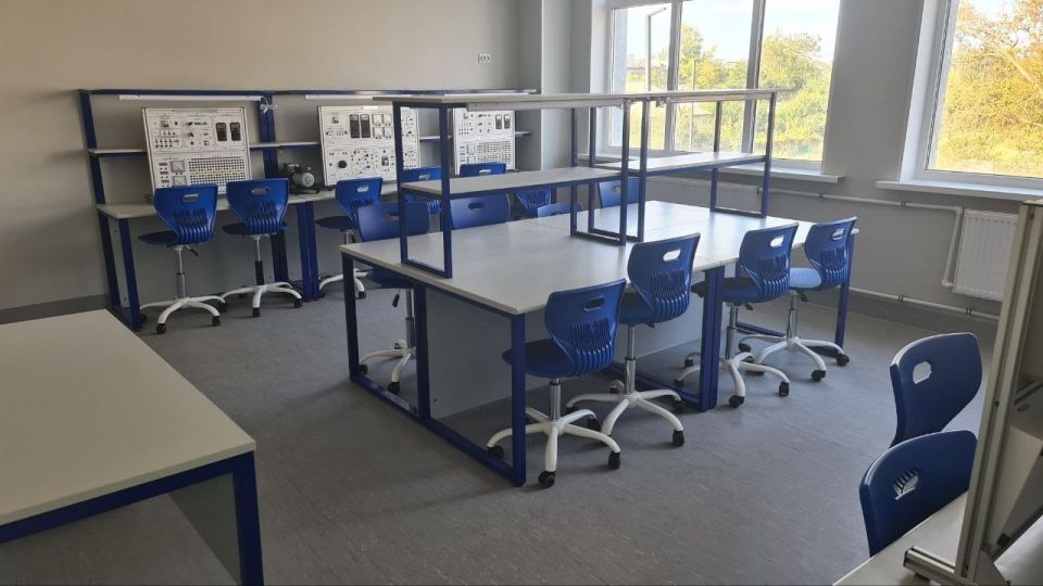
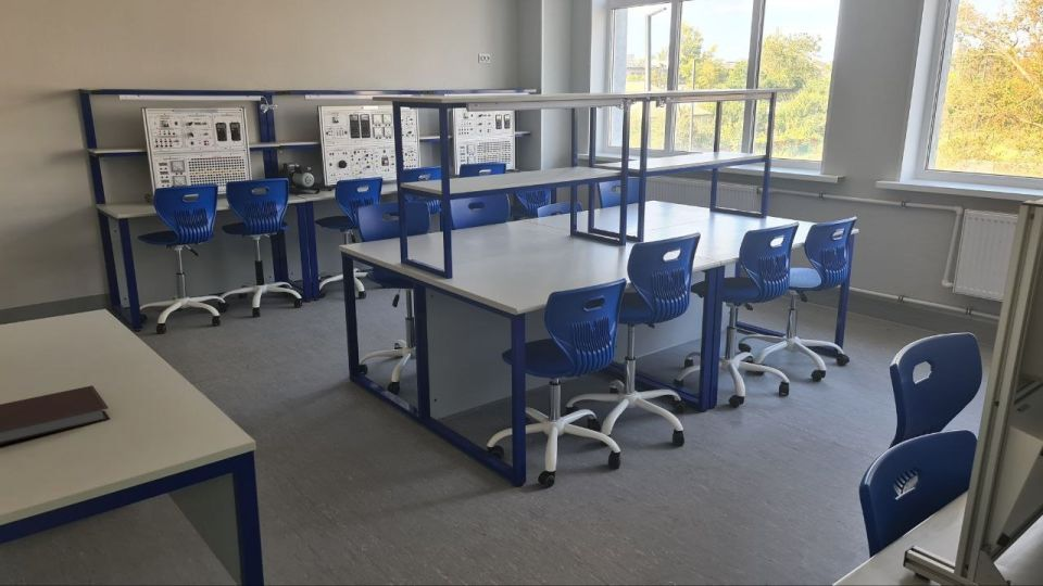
+ notebook [0,384,111,446]
